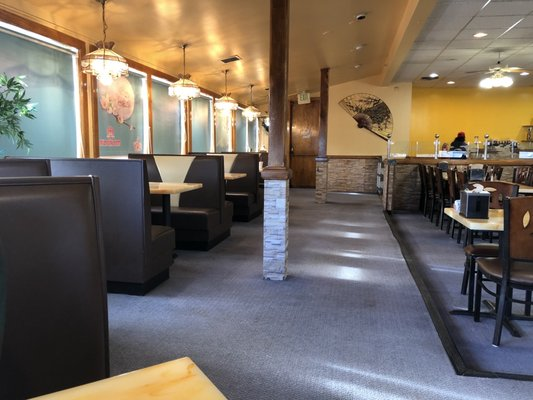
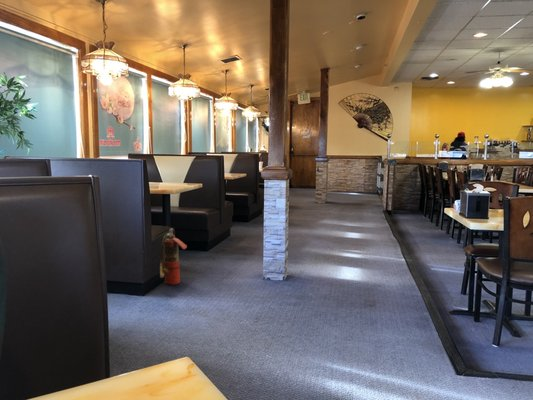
+ fire extinguisher [159,227,188,286]
